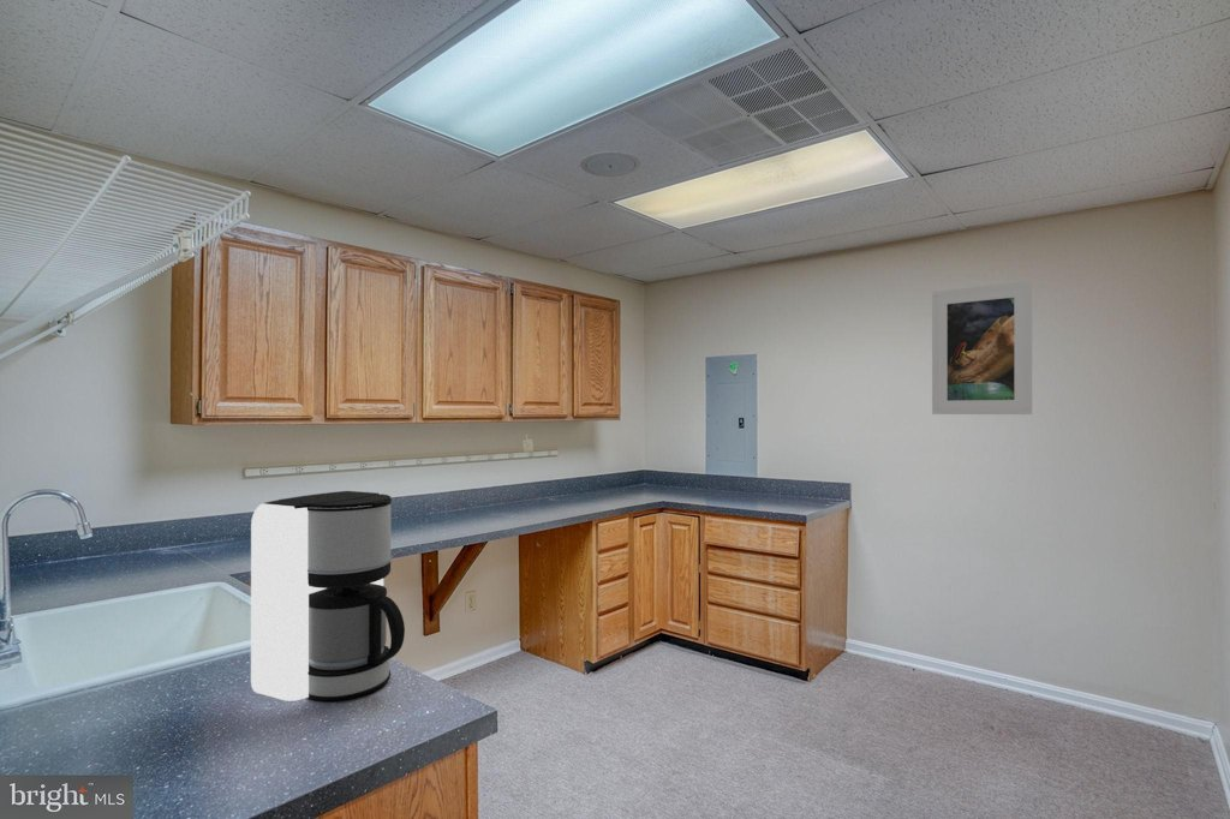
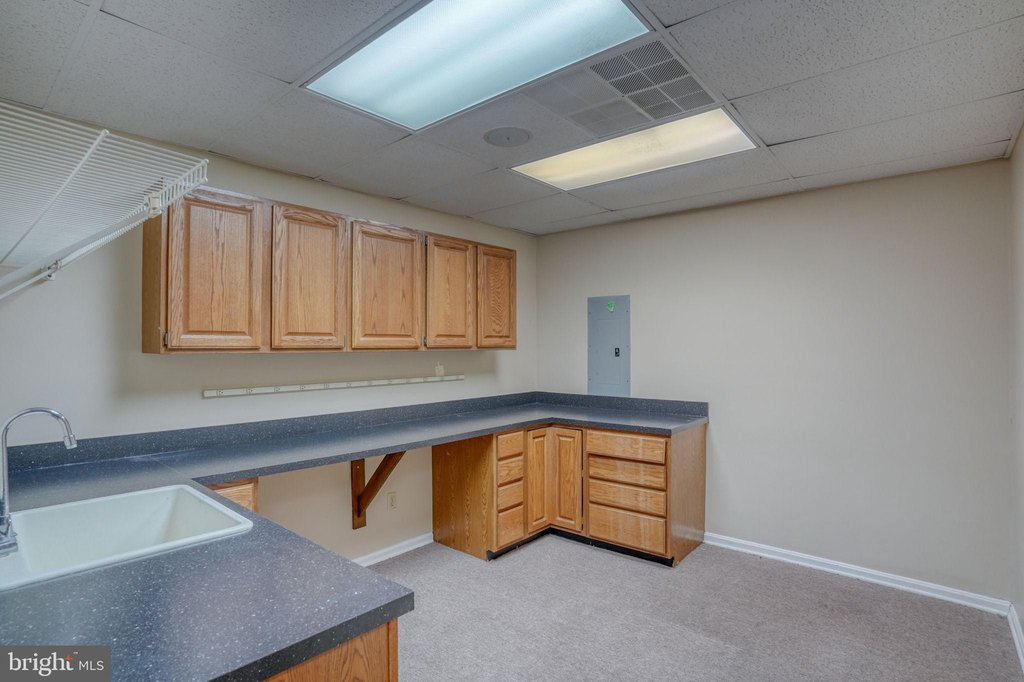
- coffee maker [250,490,406,703]
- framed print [931,280,1033,416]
